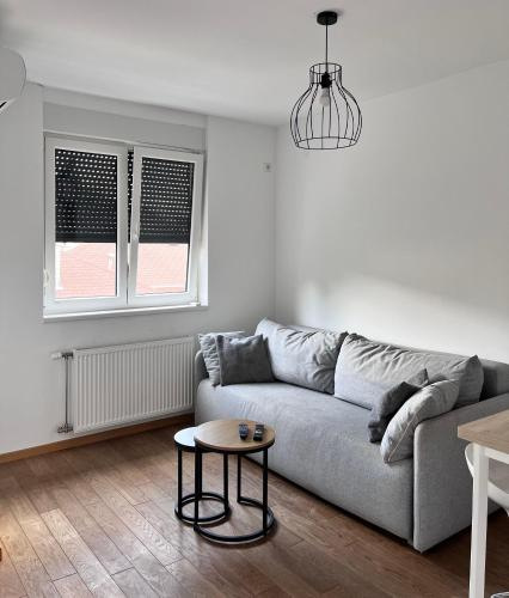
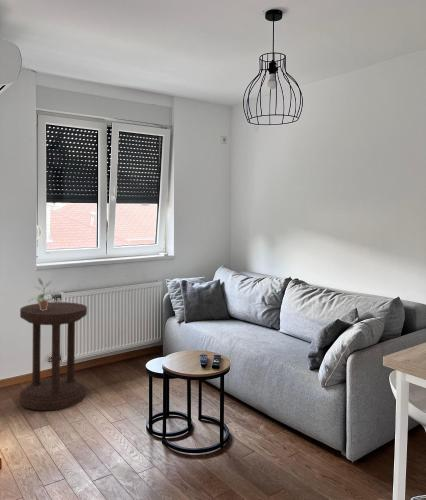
+ side table [19,301,88,411]
+ potted plant [27,277,57,311]
